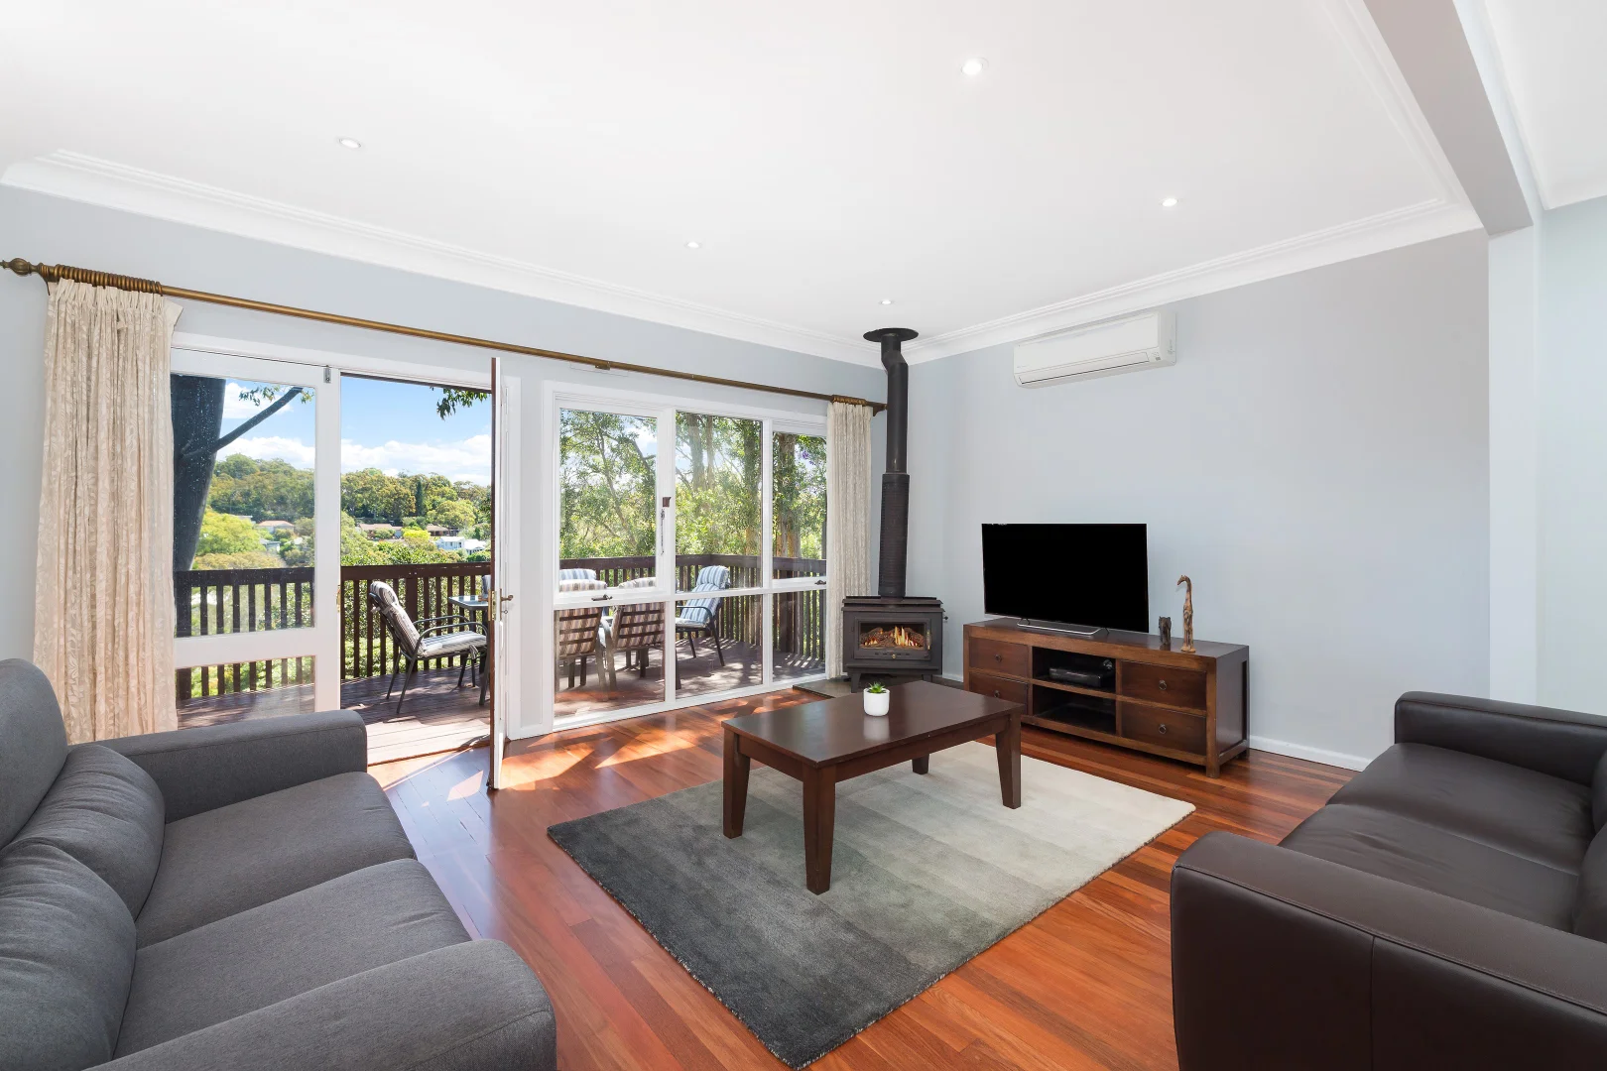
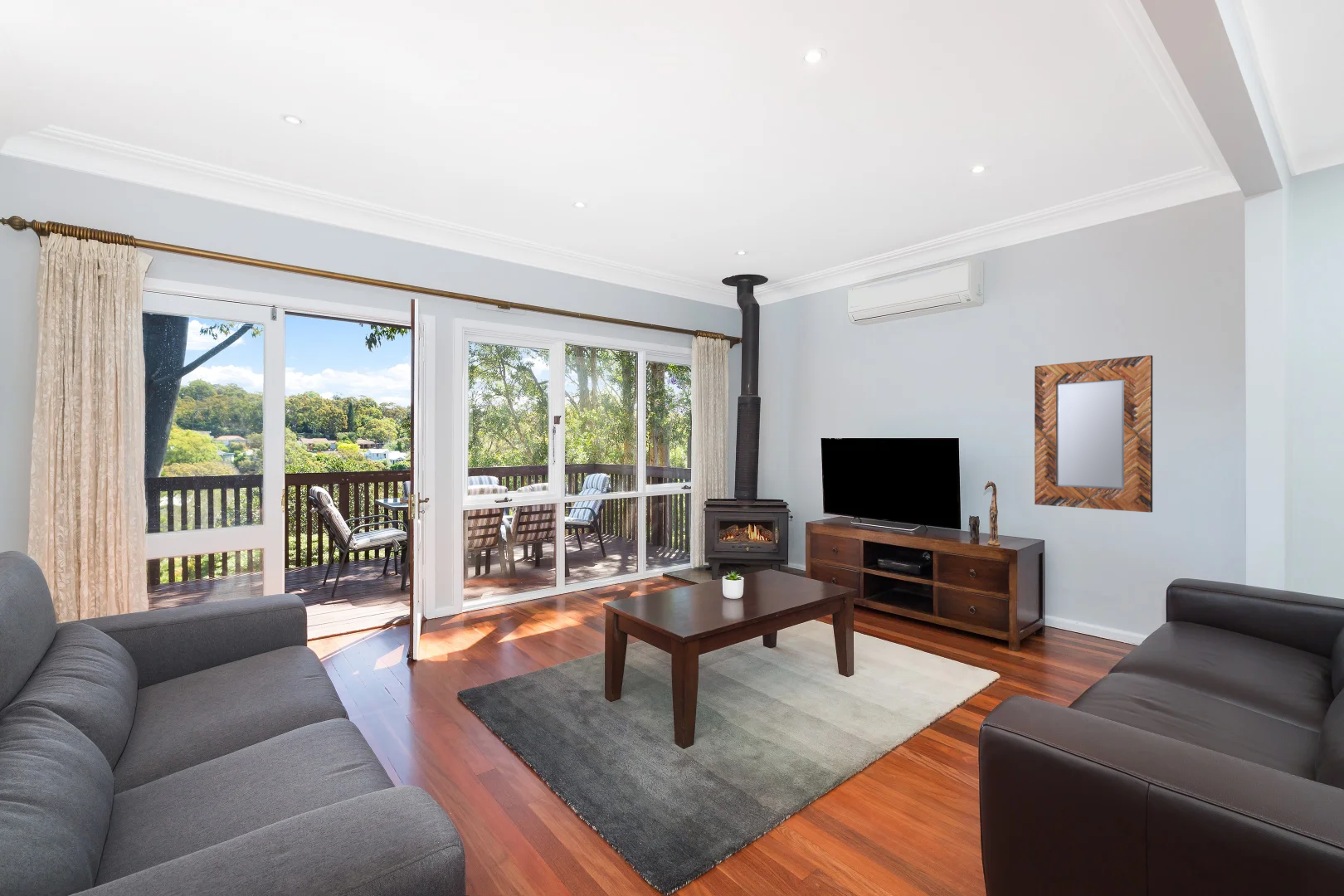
+ home mirror [1034,354,1153,514]
